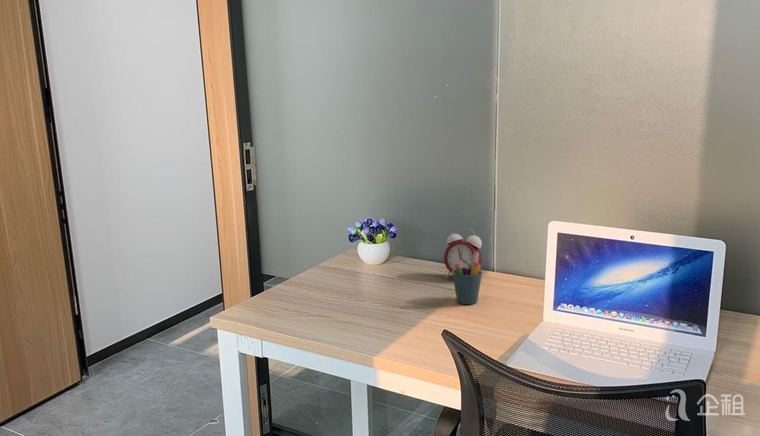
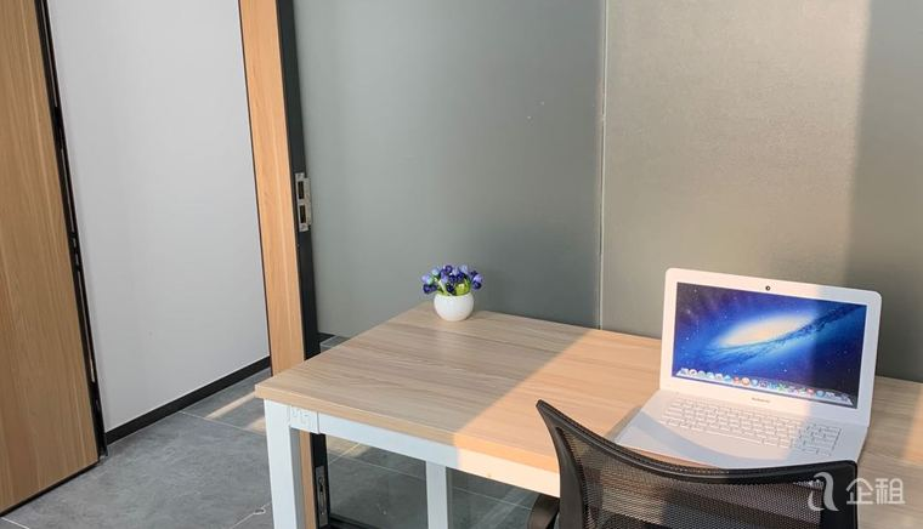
- alarm clock [443,227,483,279]
- pen holder [451,252,483,305]
